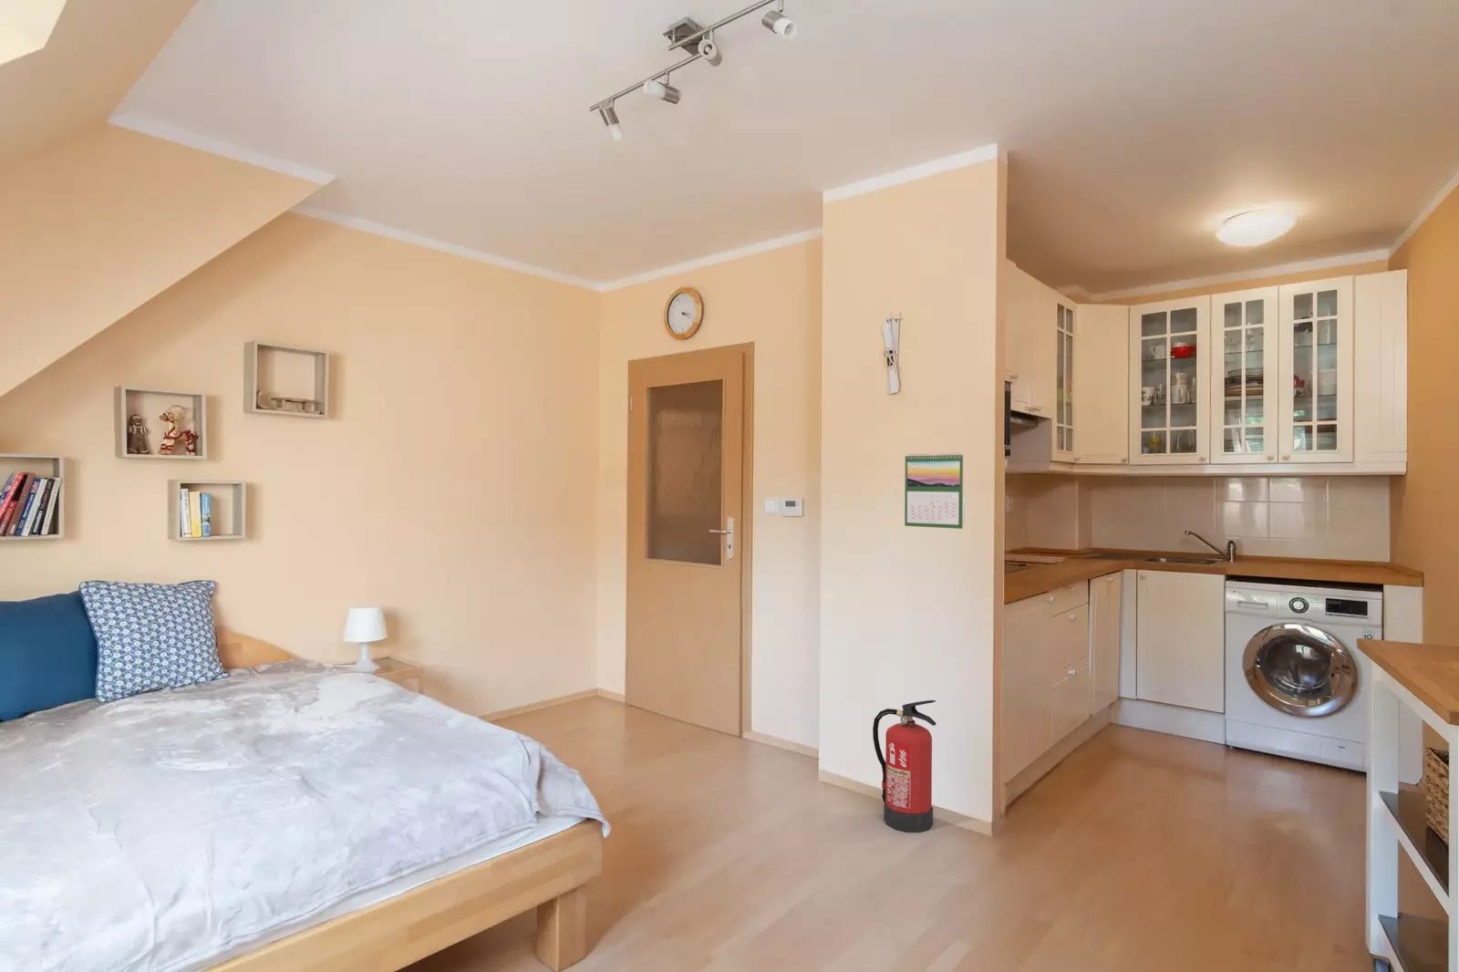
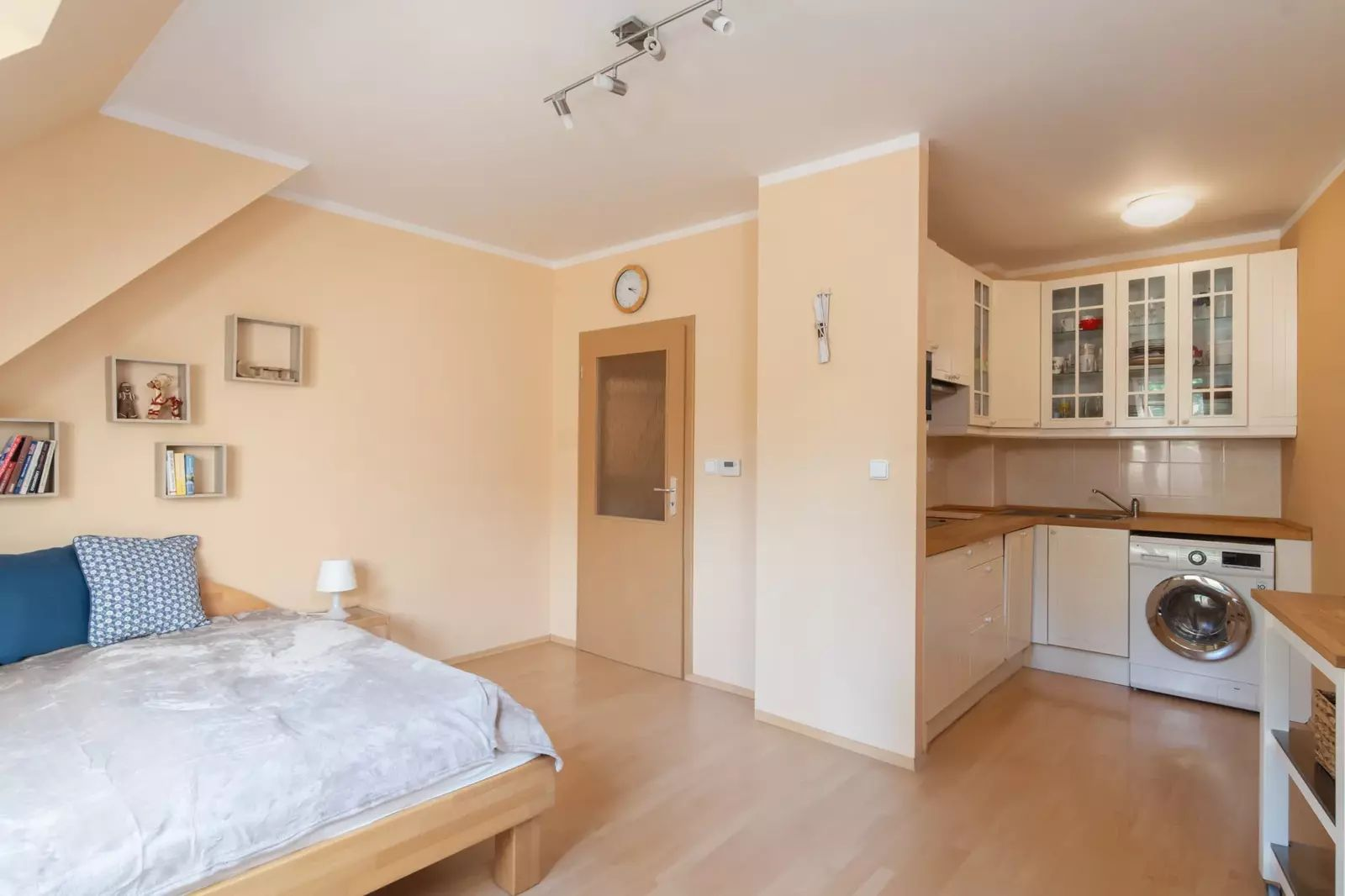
- calendar [904,451,964,529]
- fire extinguisher [872,700,936,833]
